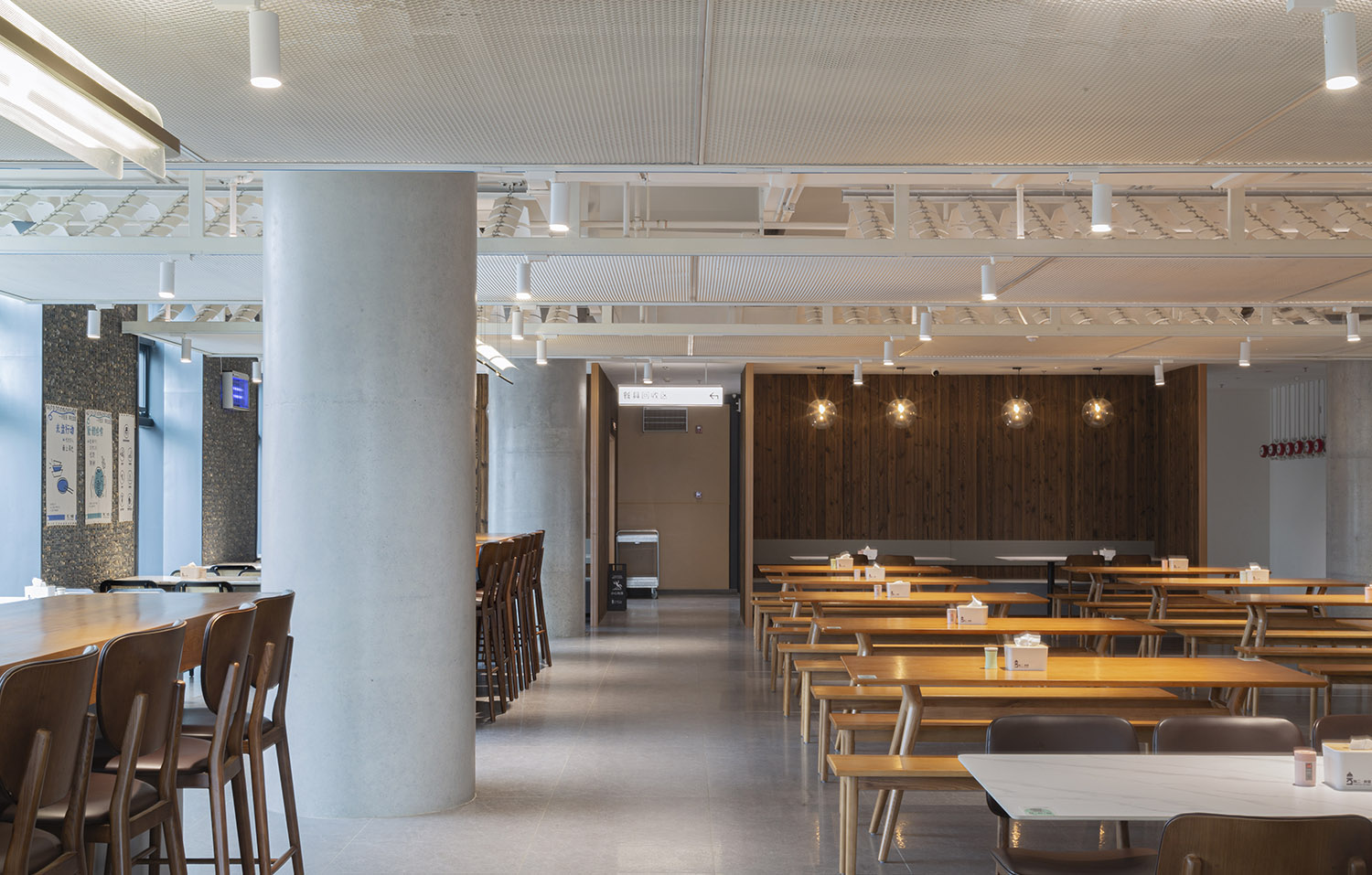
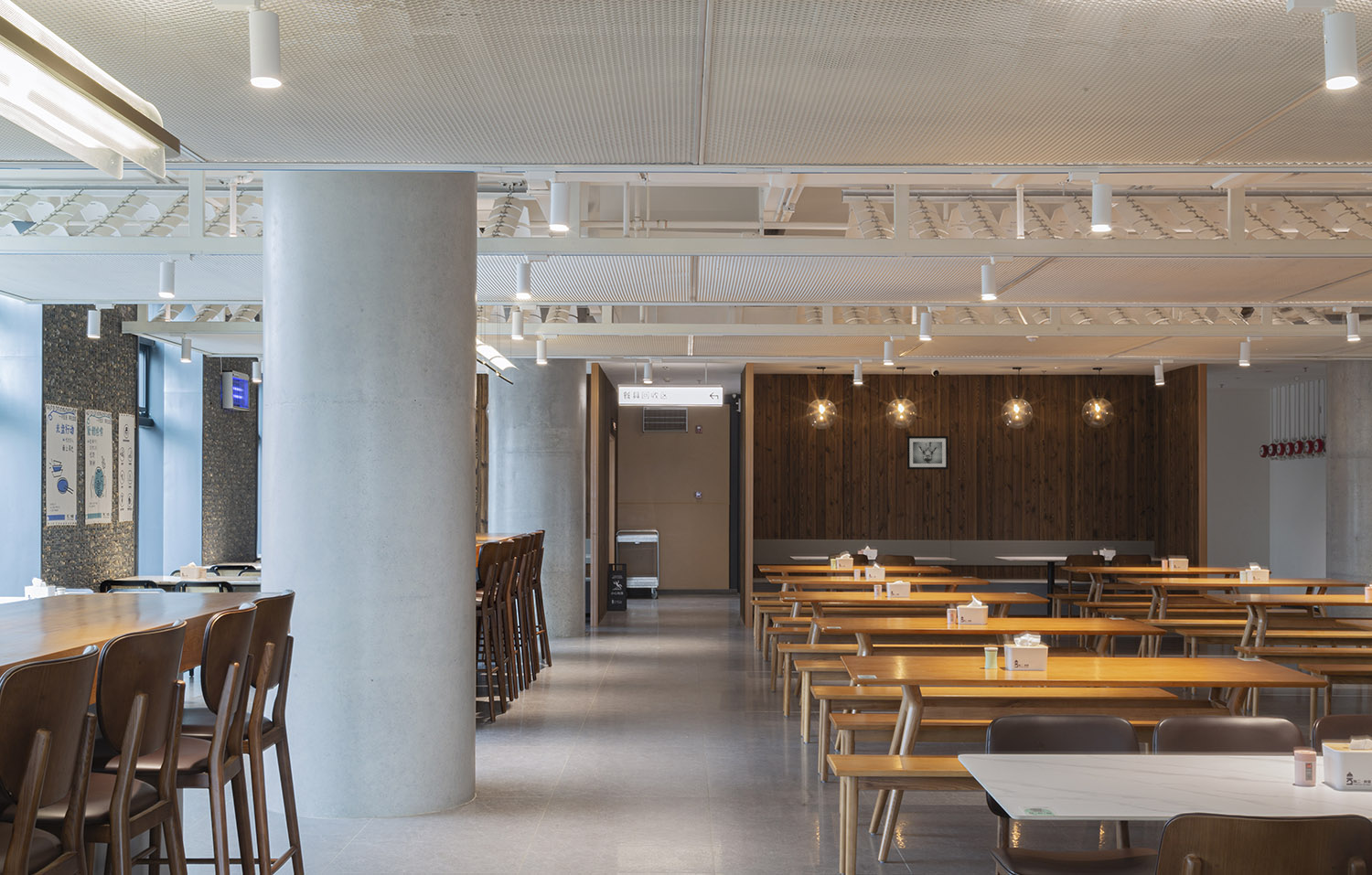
+ wall art [906,435,949,470]
